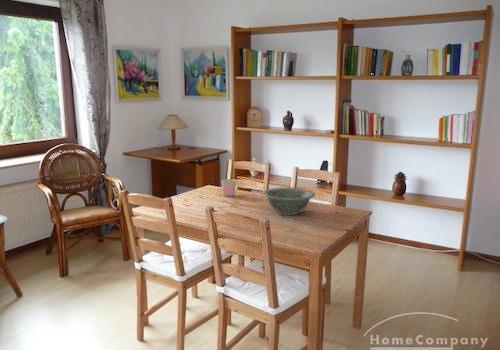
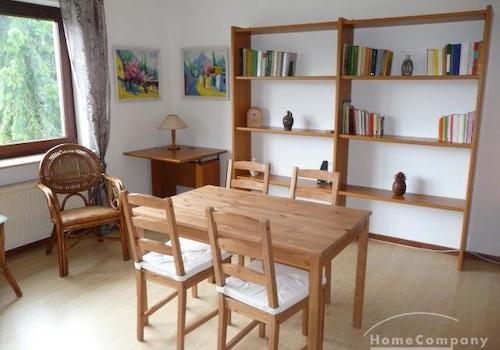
- cup [221,178,239,197]
- decorative bowl [262,186,316,216]
